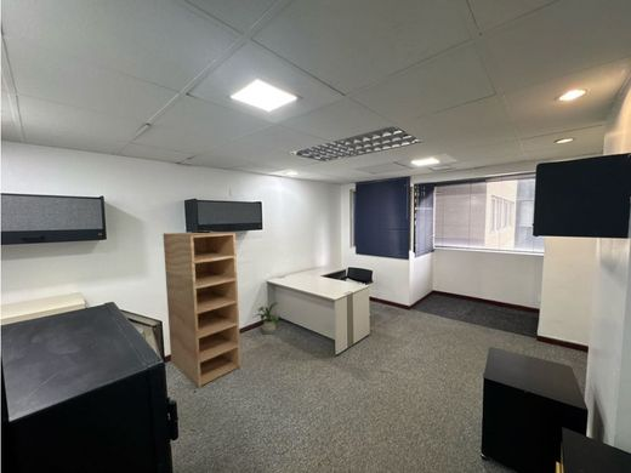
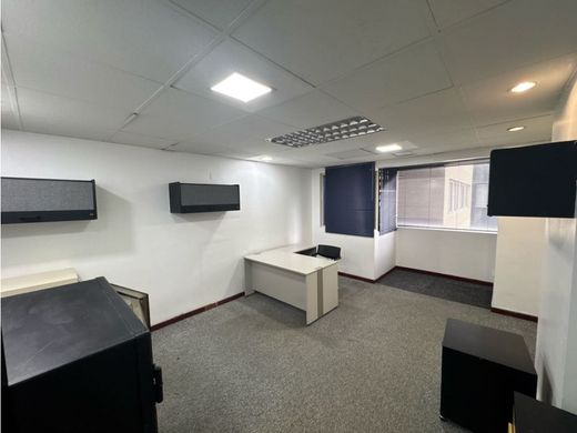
- bookshelf [161,230,241,389]
- house plant [250,301,285,335]
